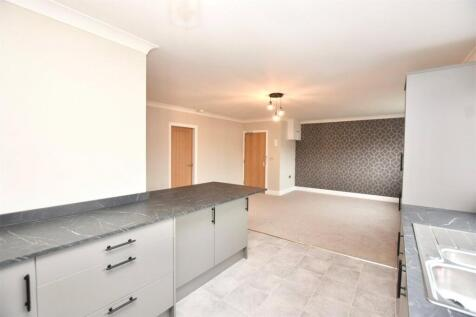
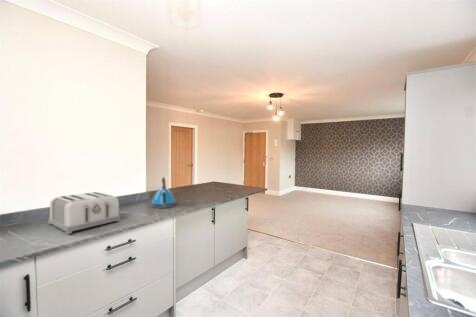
+ toaster [48,191,121,235]
+ kettle [151,176,176,209]
